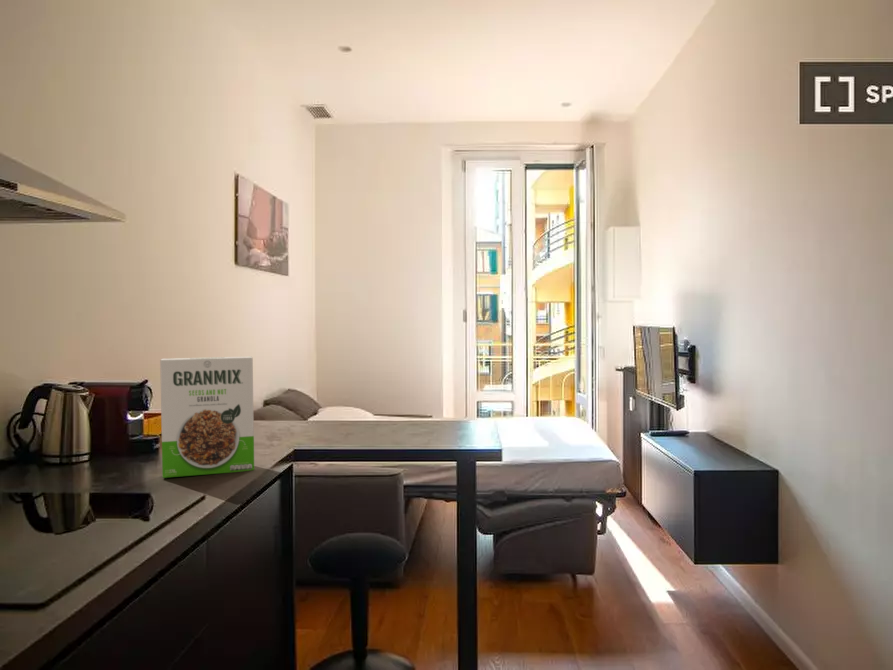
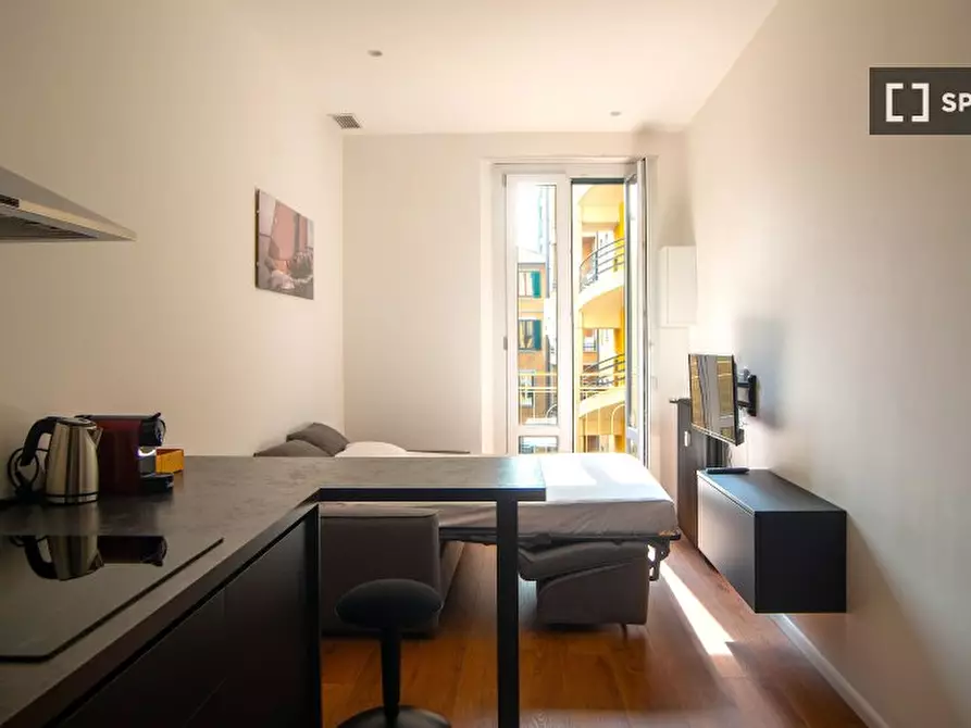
- cereal box [159,355,255,479]
